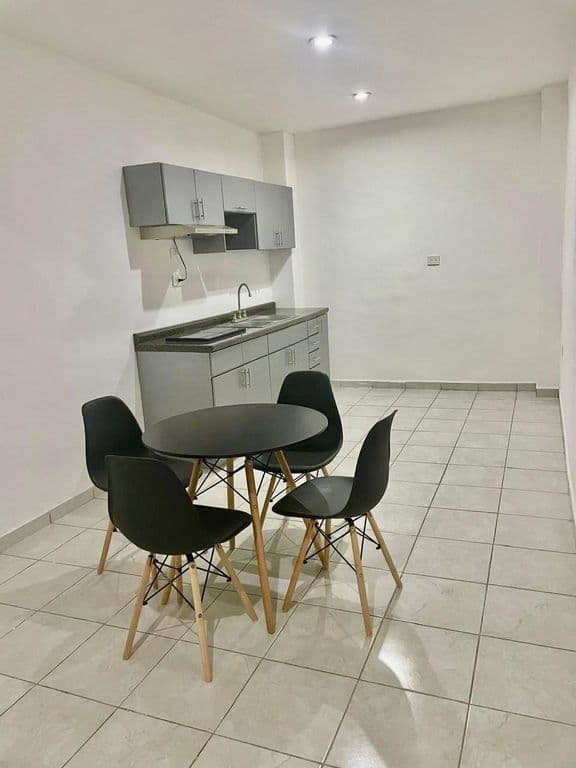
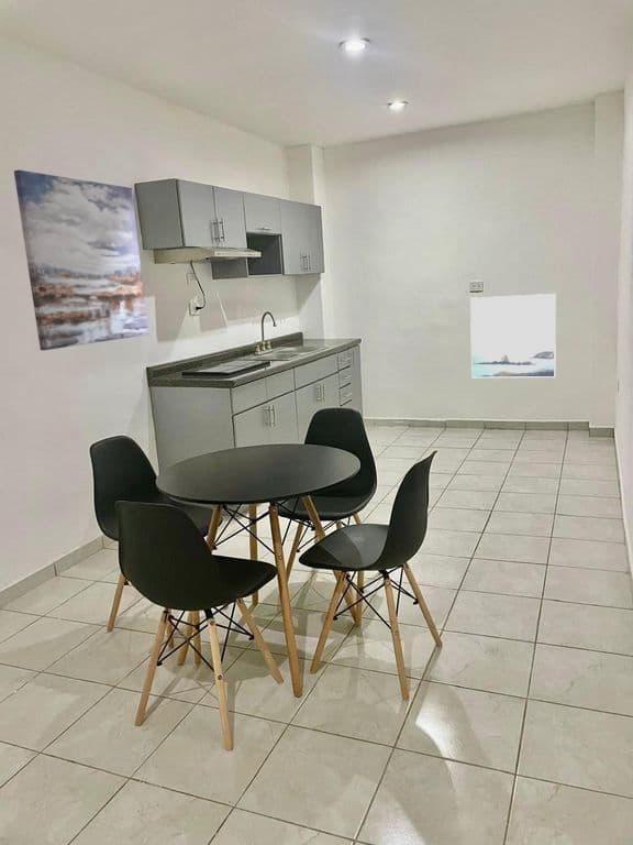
+ wall art [13,169,149,351]
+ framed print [469,293,557,378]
